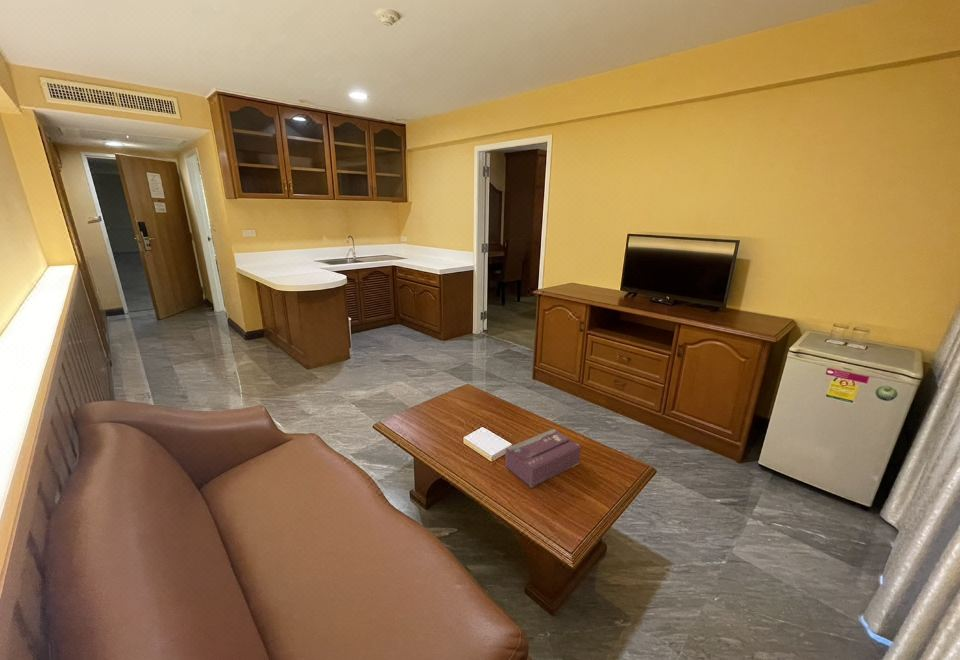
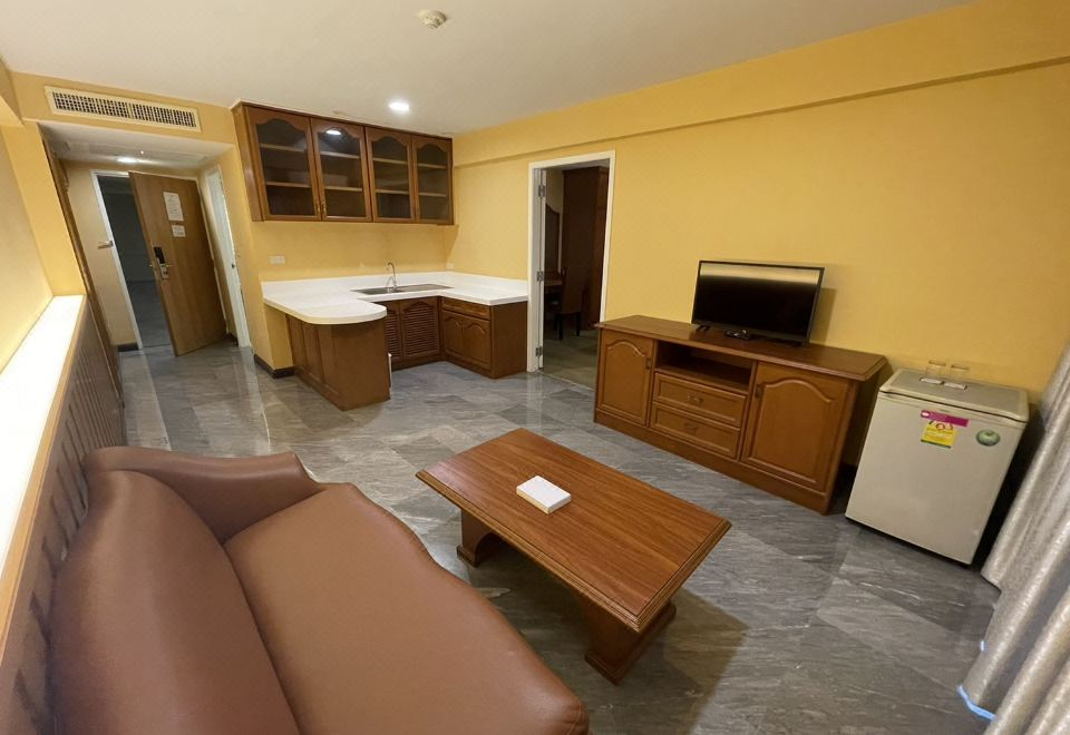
- tissue box [504,428,582,489]
